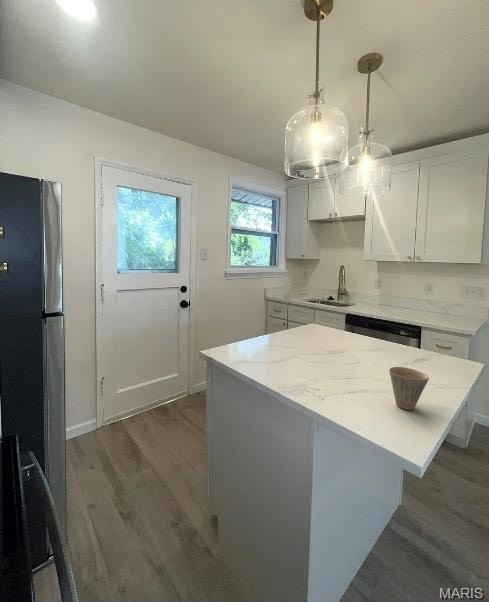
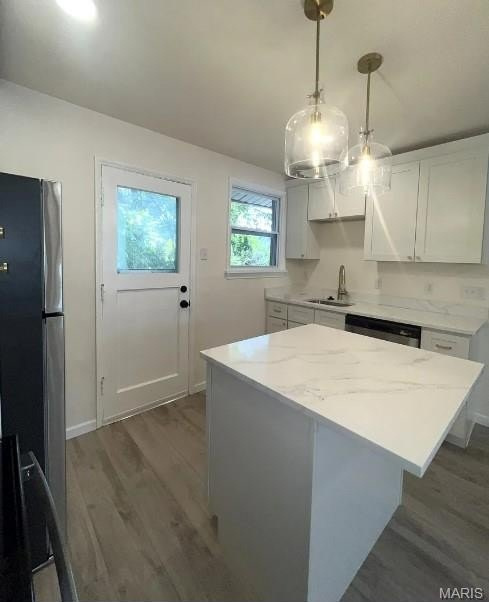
- cup [388,366,430,411]
